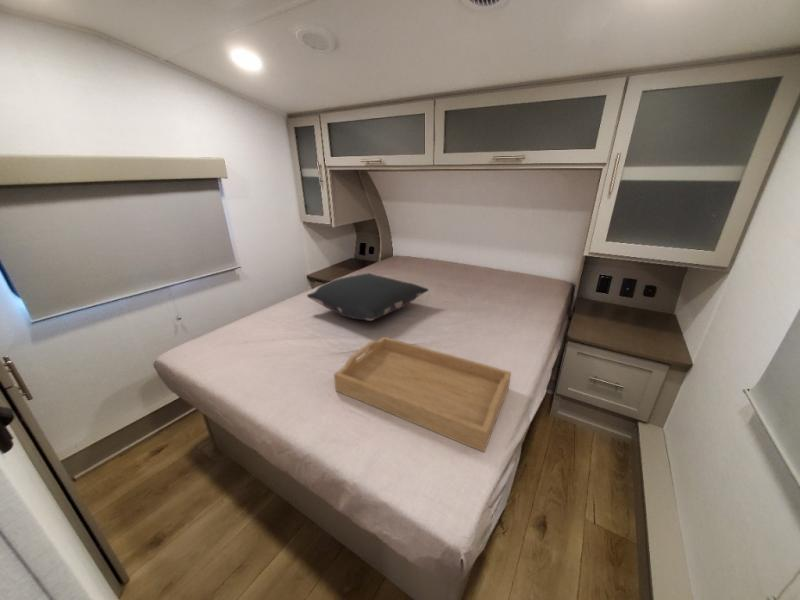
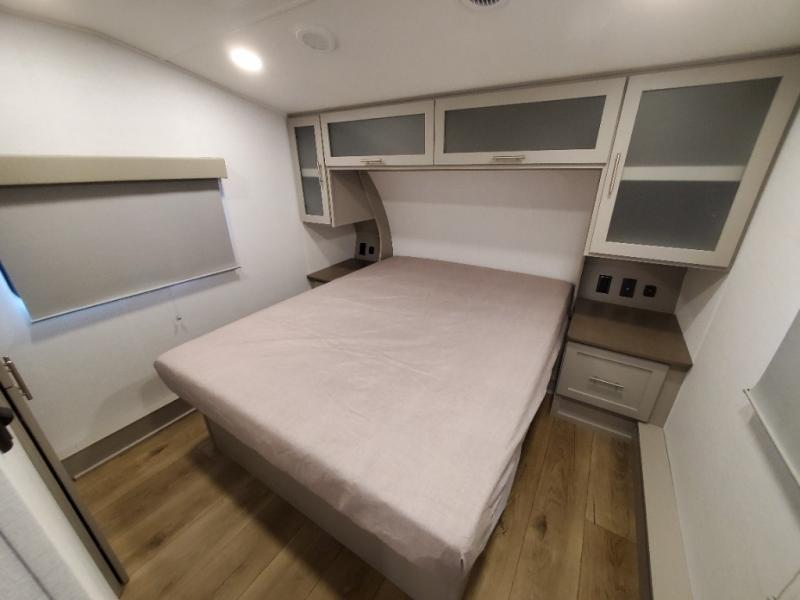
- serving tray [333,336,512,453]
- pillow [306,273,430,322]
